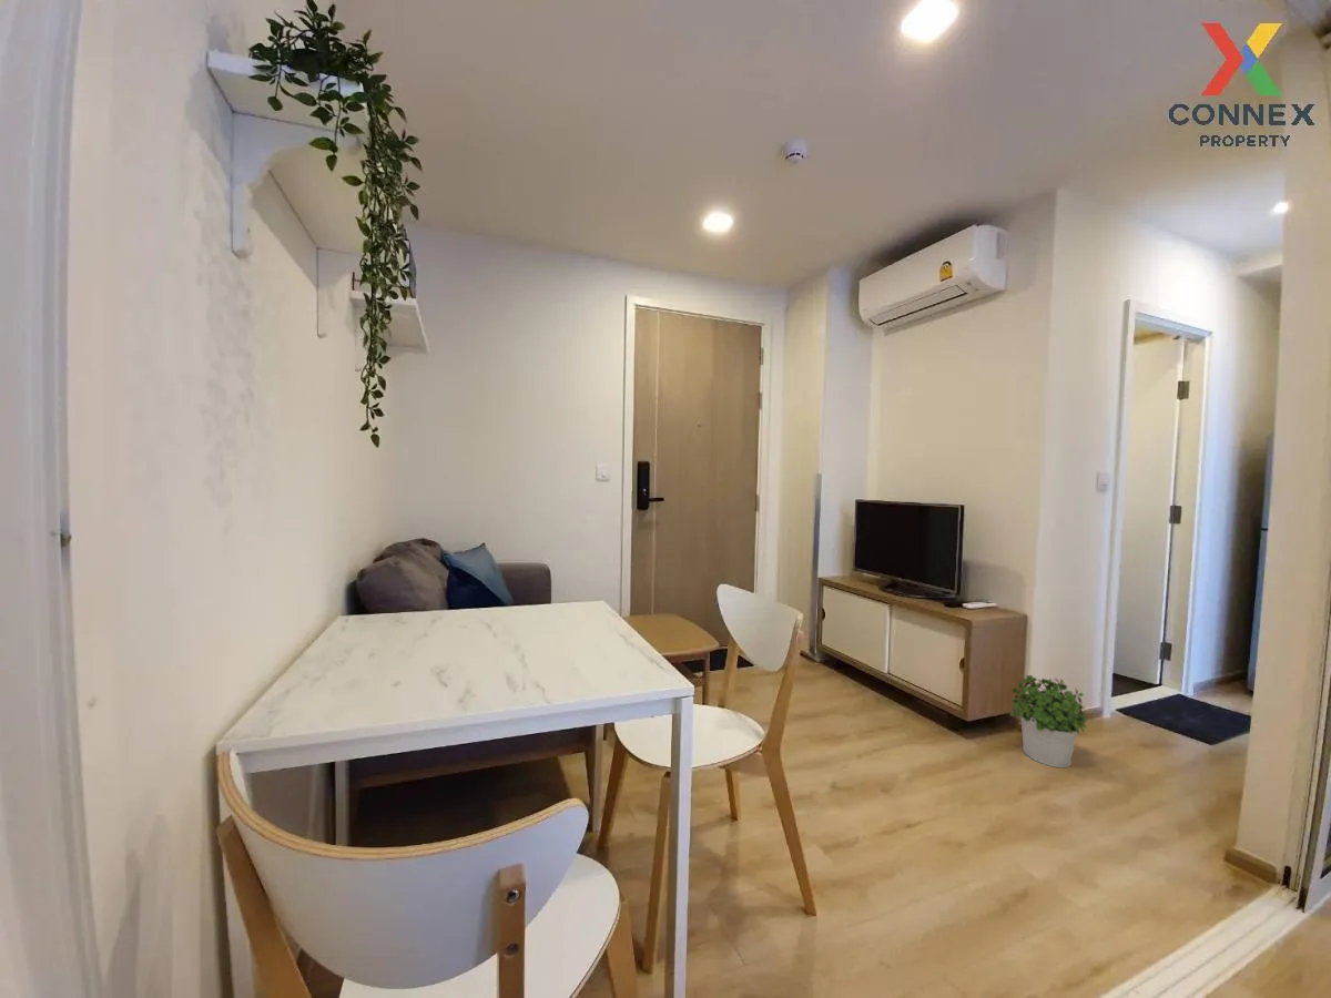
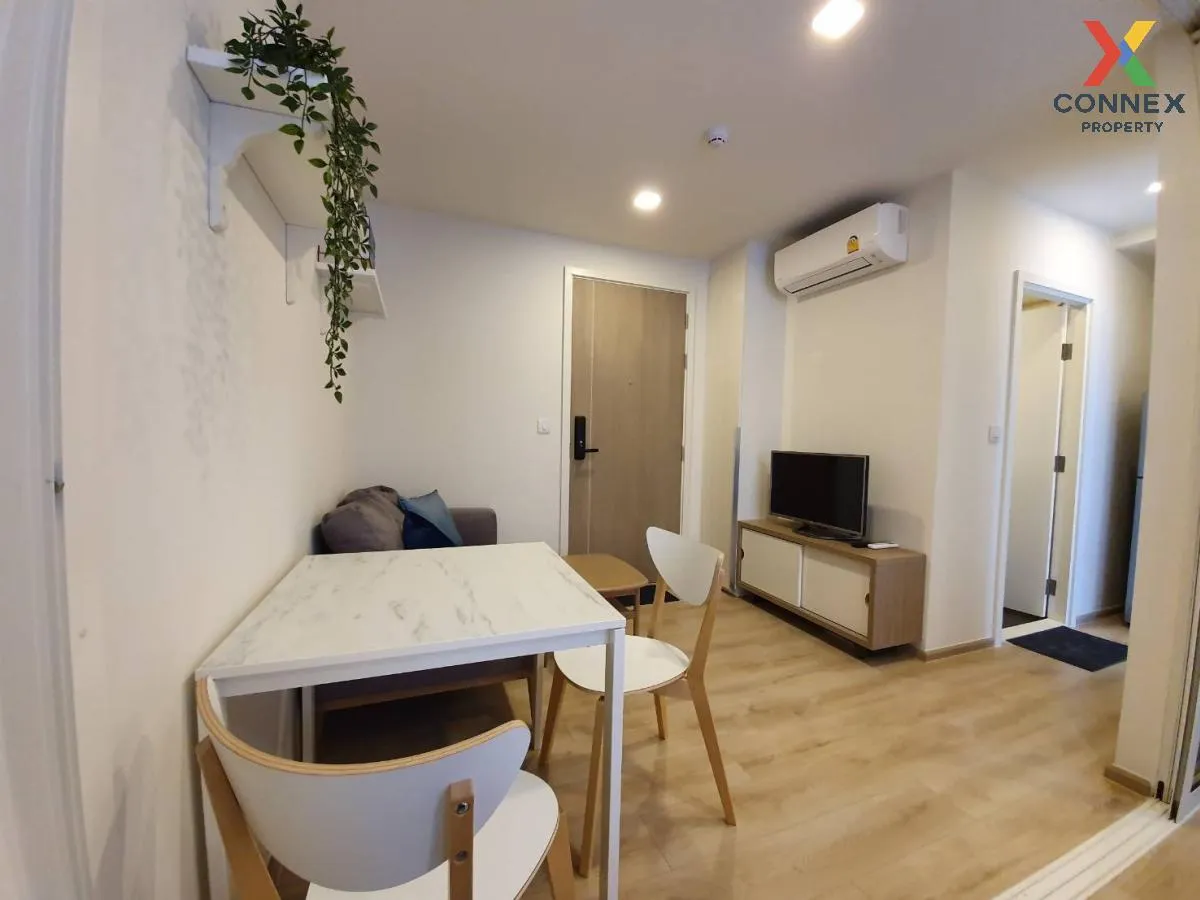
- potted plant [1009,674,1089,768]
